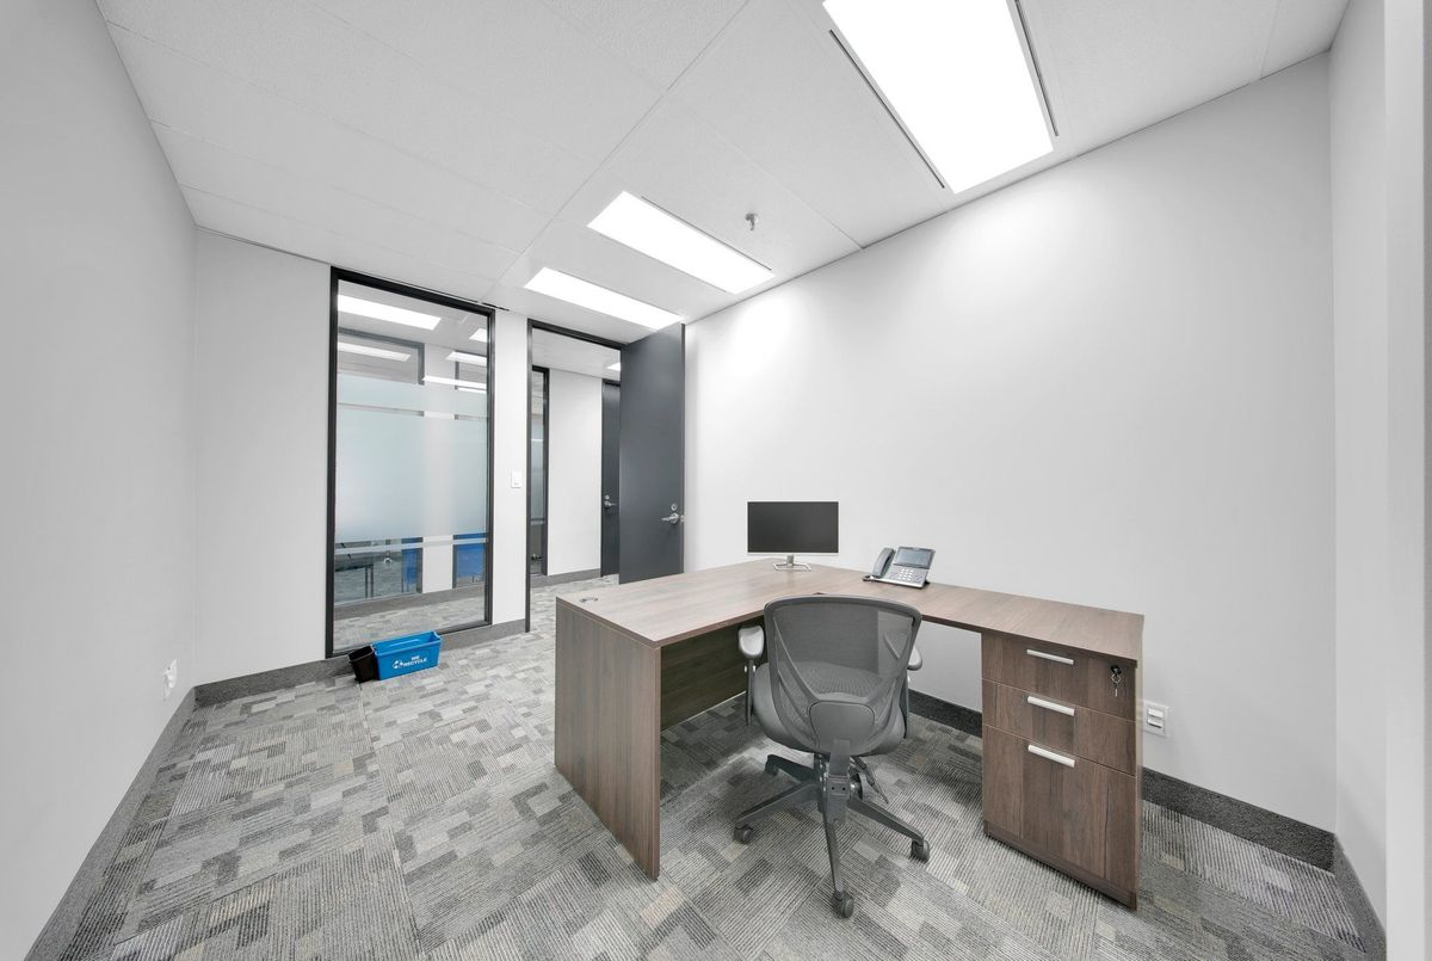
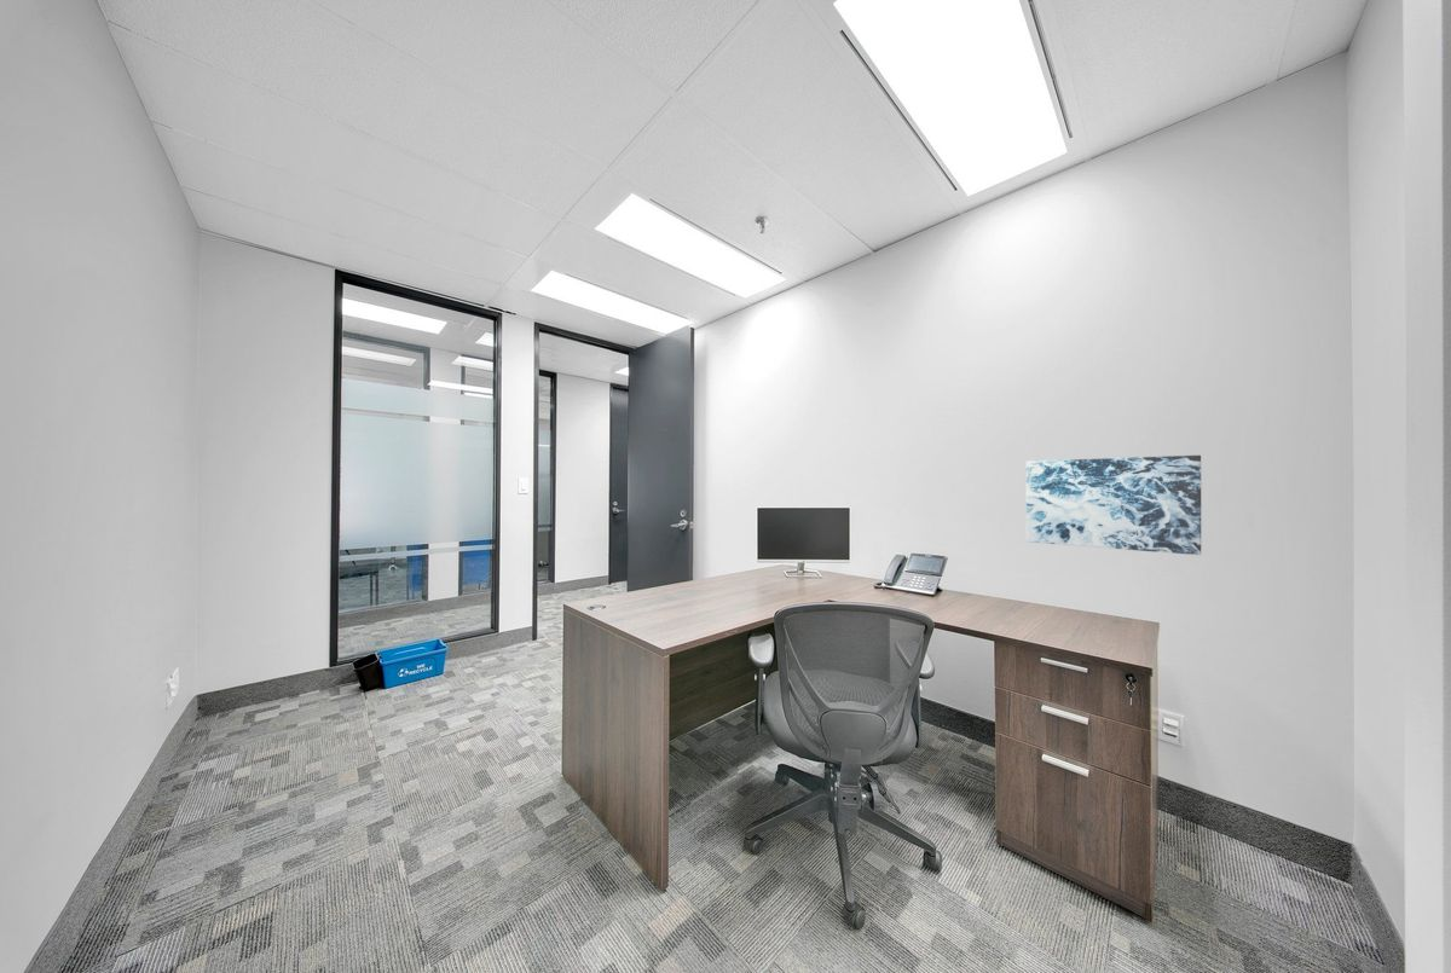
+ wall art [1025,454,1202,556]
